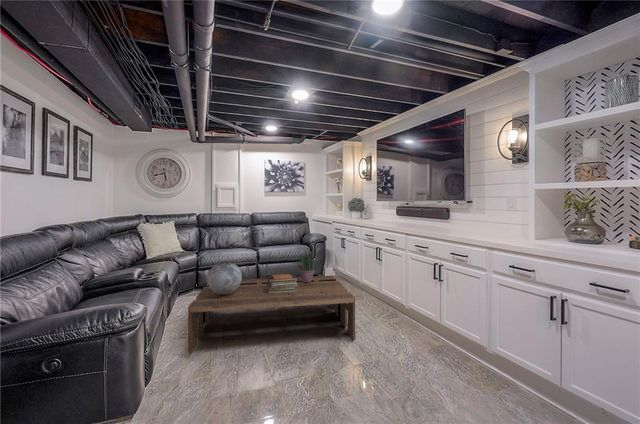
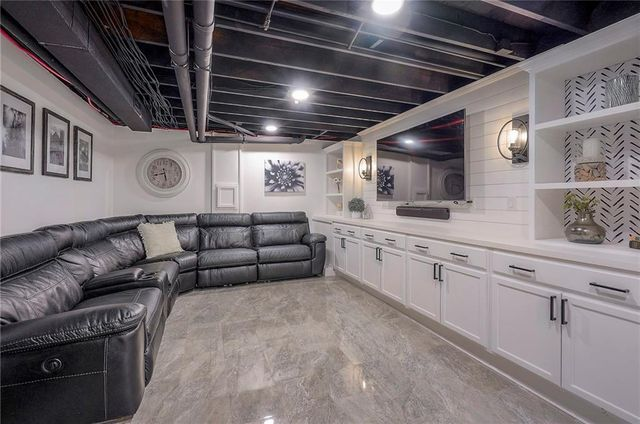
- coffee table [187,275,356,355]
- potted plant [295,249,318,282]
- book stack [265,273,298,293]
- decorative globe [206,260,243,295]
